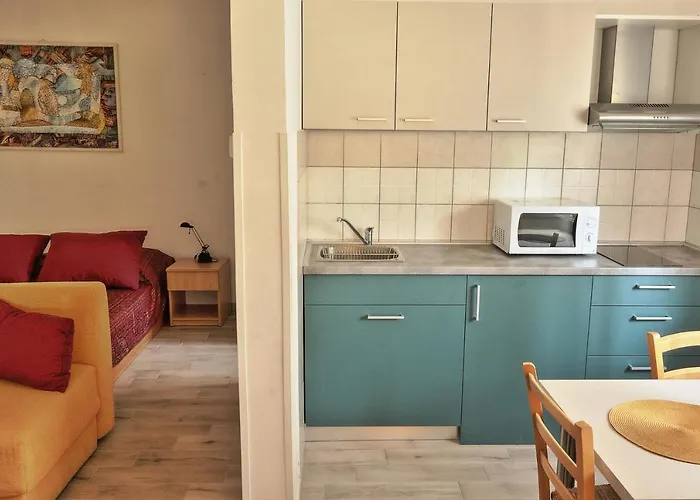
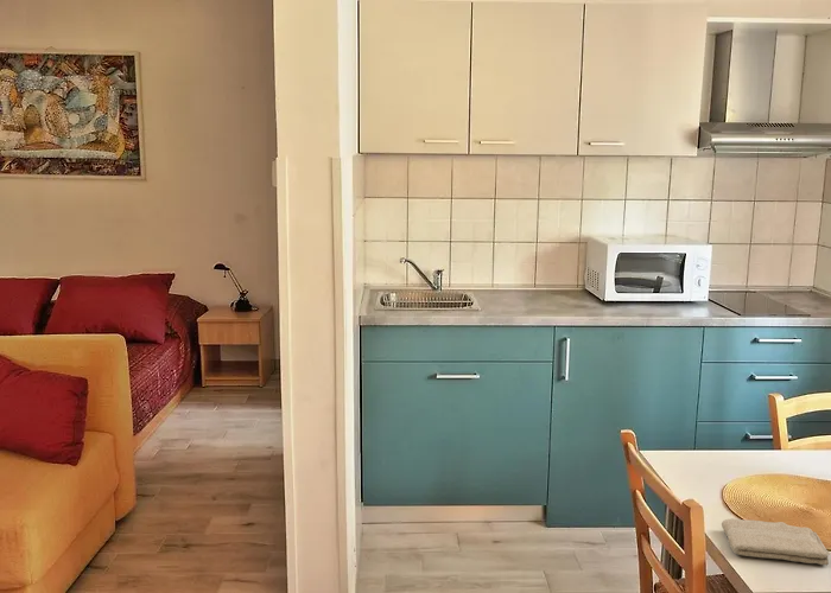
+ washcloth [721,517,831,566]
